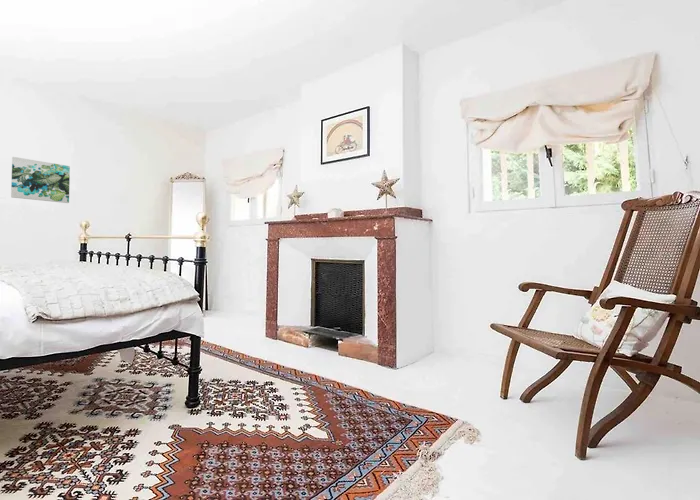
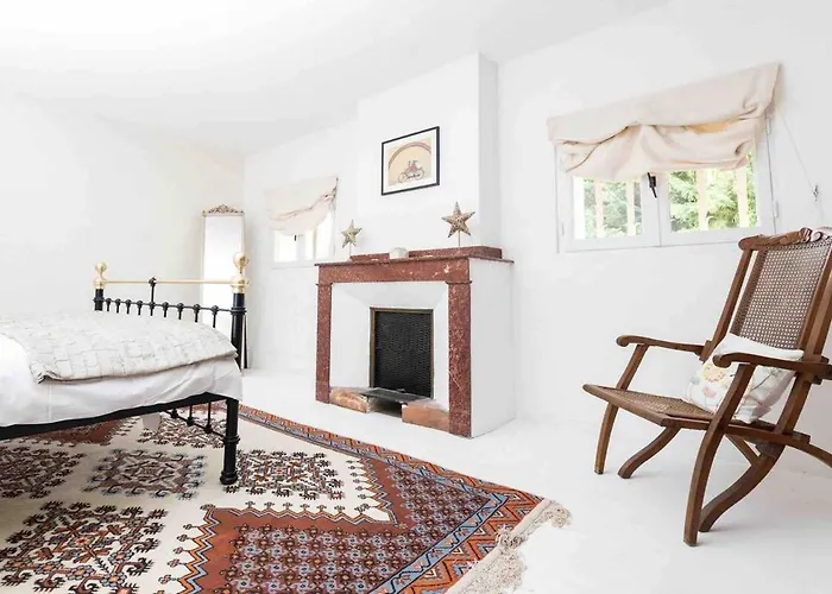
- wall art [10,156,71,204]
